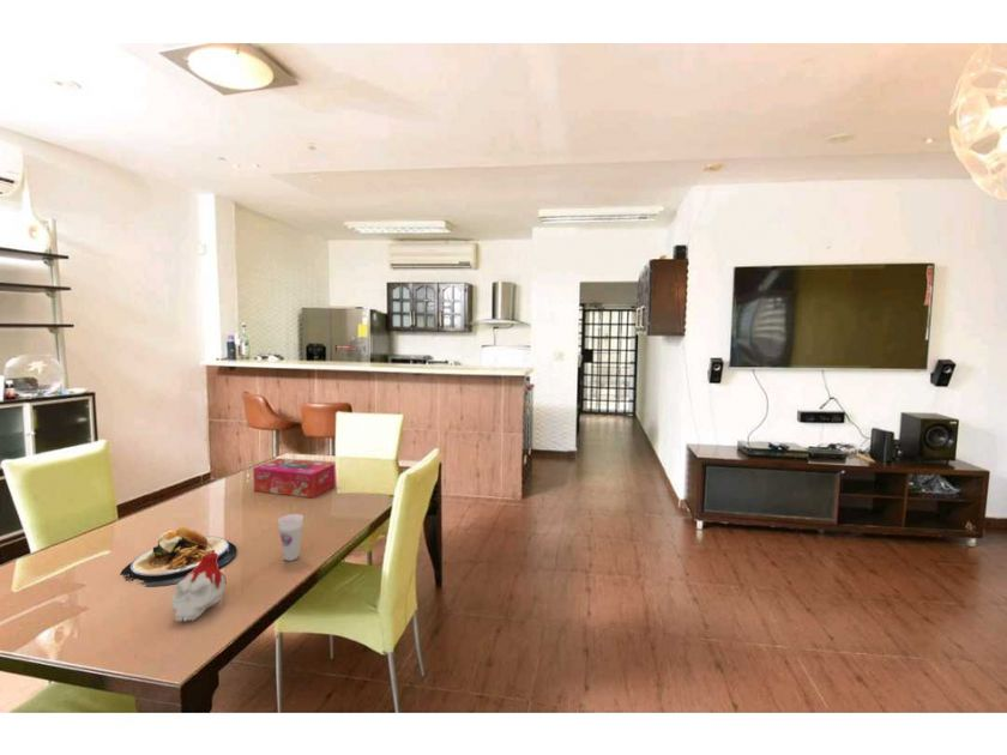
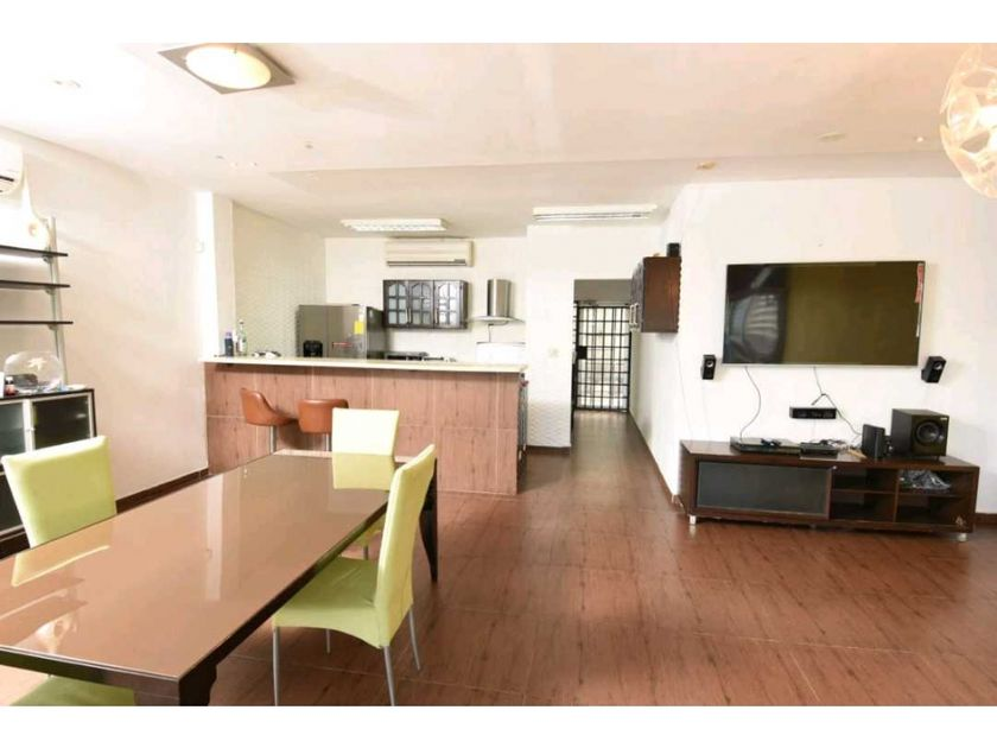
- candle [169,552,228,622]
- plate [119,526,237,588]
- cup [277,513,304,562]
- tissue box [252,458,337,499]
